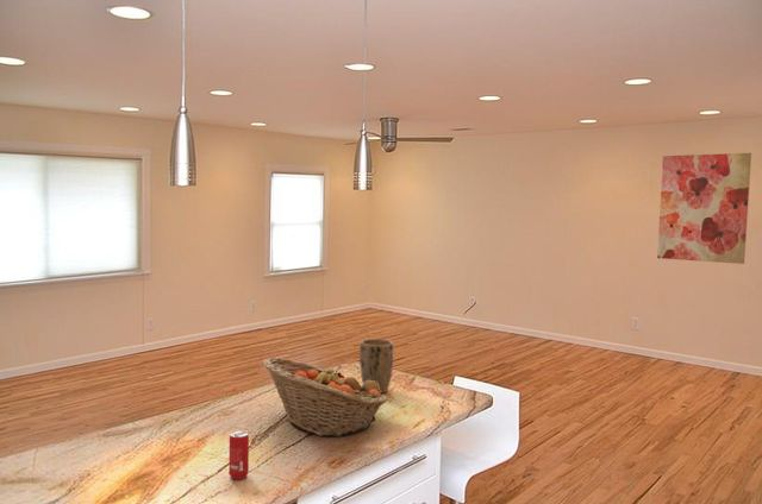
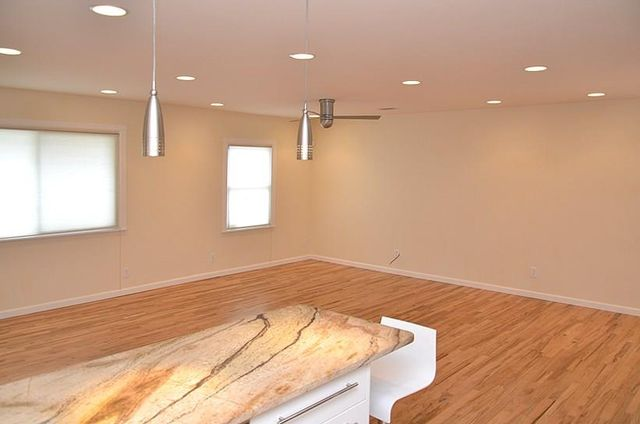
- wall art [656,152,752,265]
- fruit basket [262,357,388,437]
- plant pot [358,338,394,393]
- beverage can [227,430,250,480]
